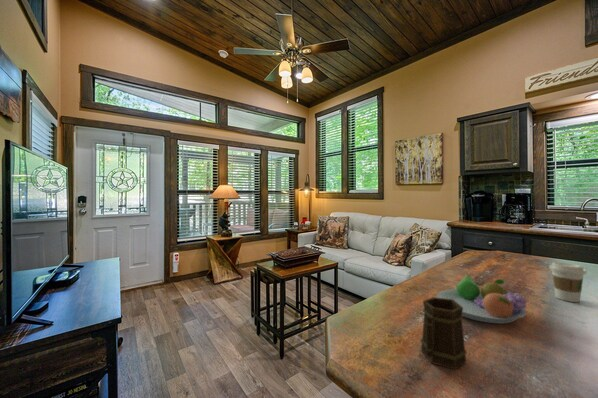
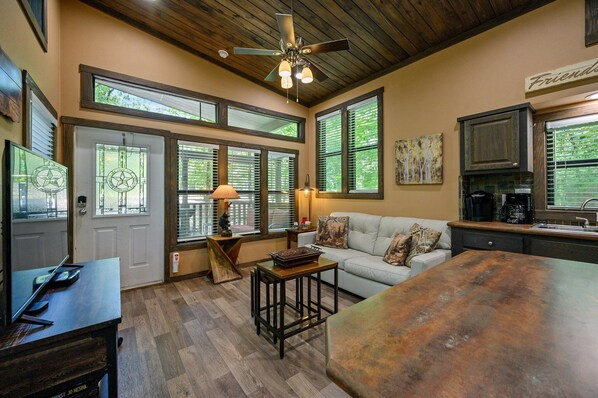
- coffee cup [548,261,587,303]
- mug [420,296,468,371]
- fruit bowl [436,274,527,325]
